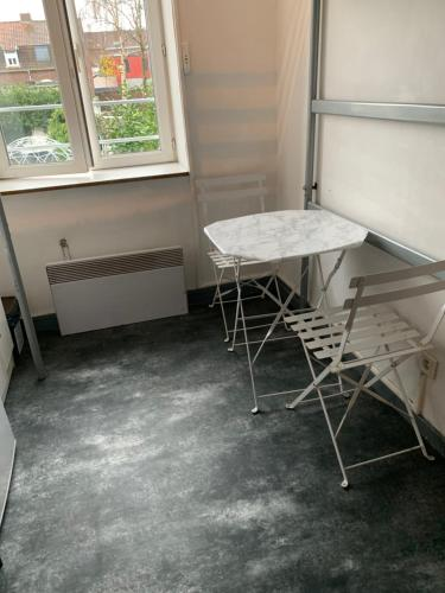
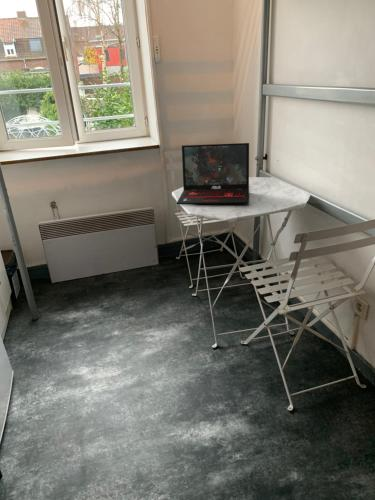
+ laptop [176,142,250,205]
